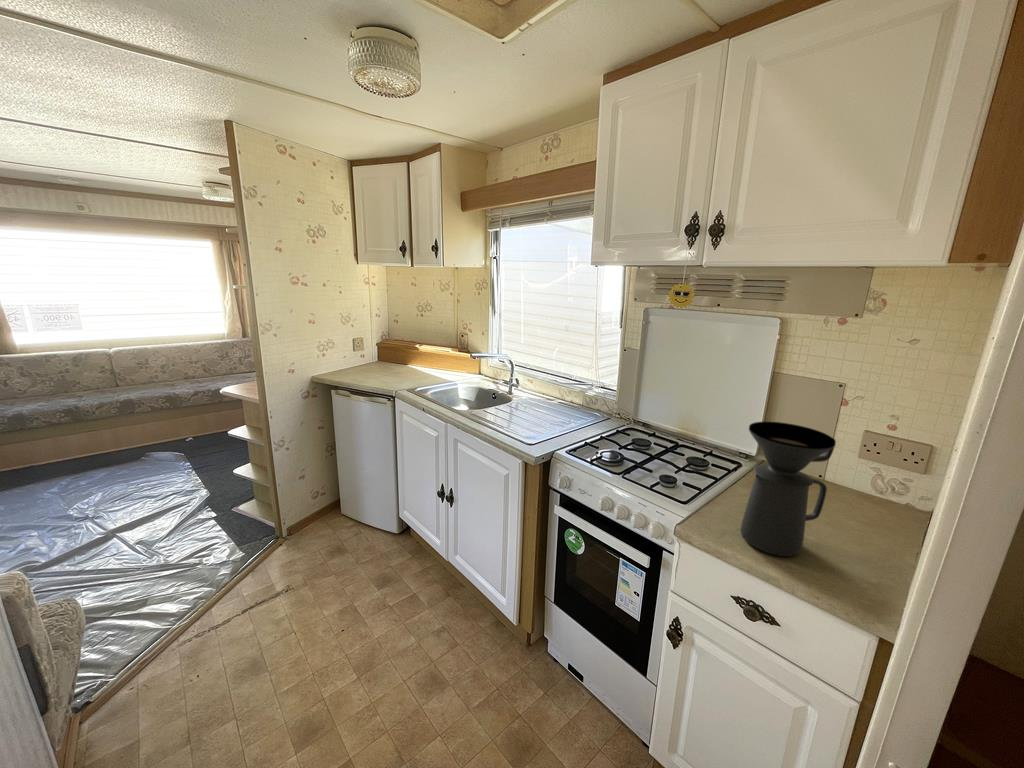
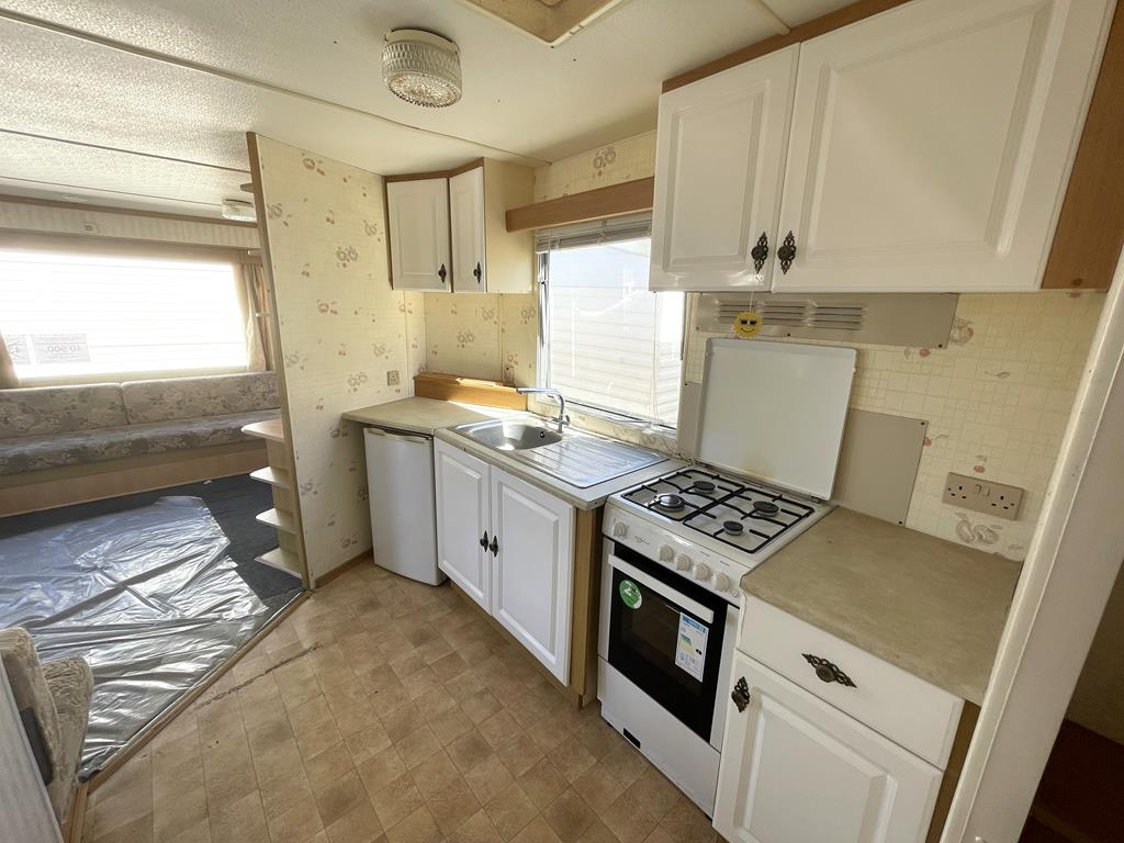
- coffee maker [740,421,837,557]
